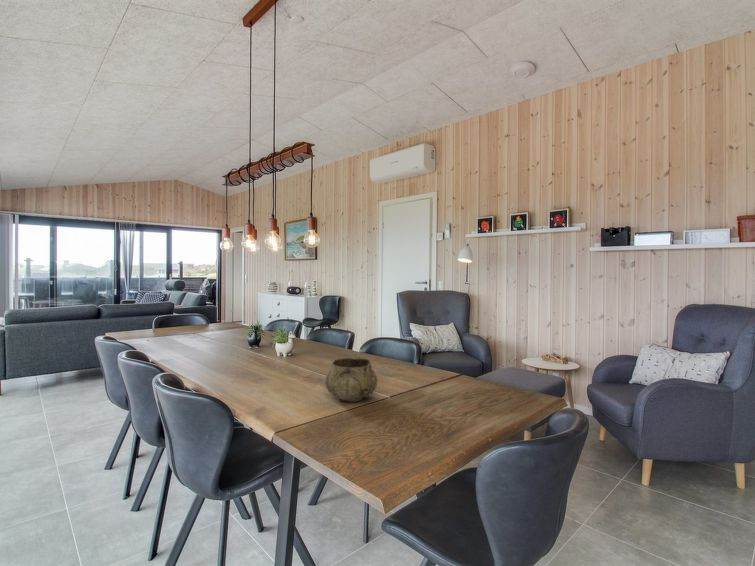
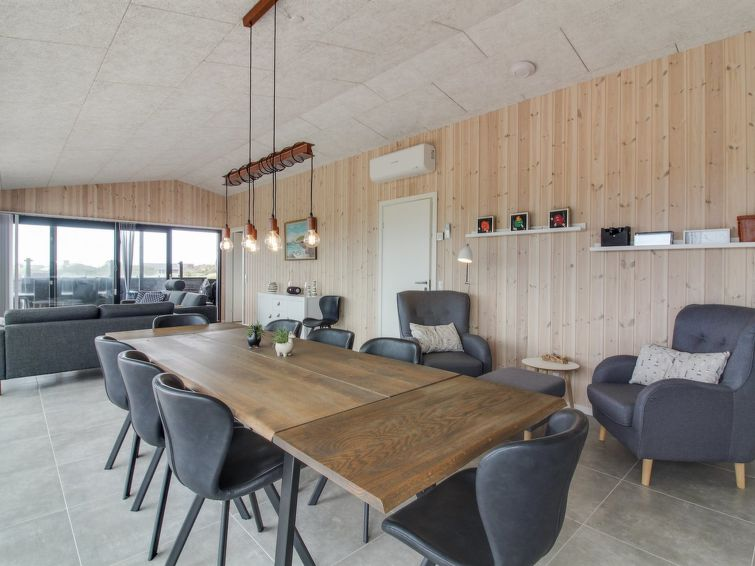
- decorative bowl [324,357,378,402]
